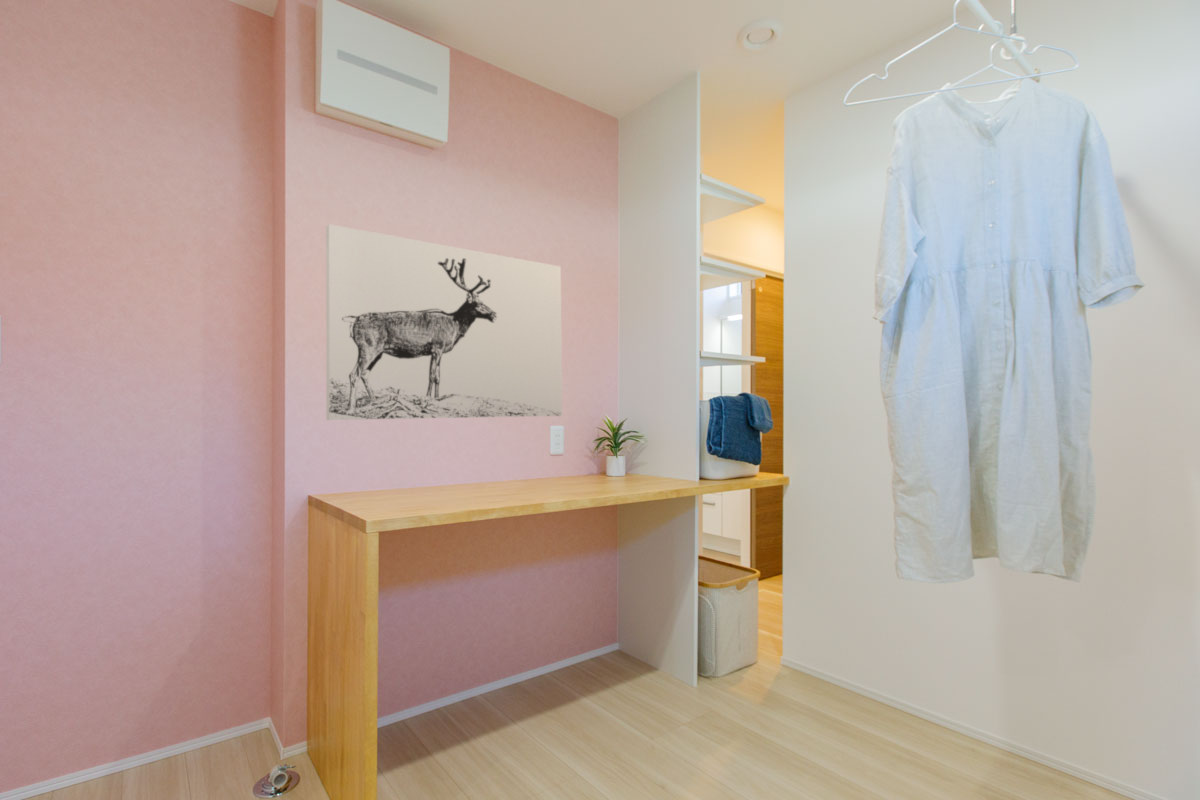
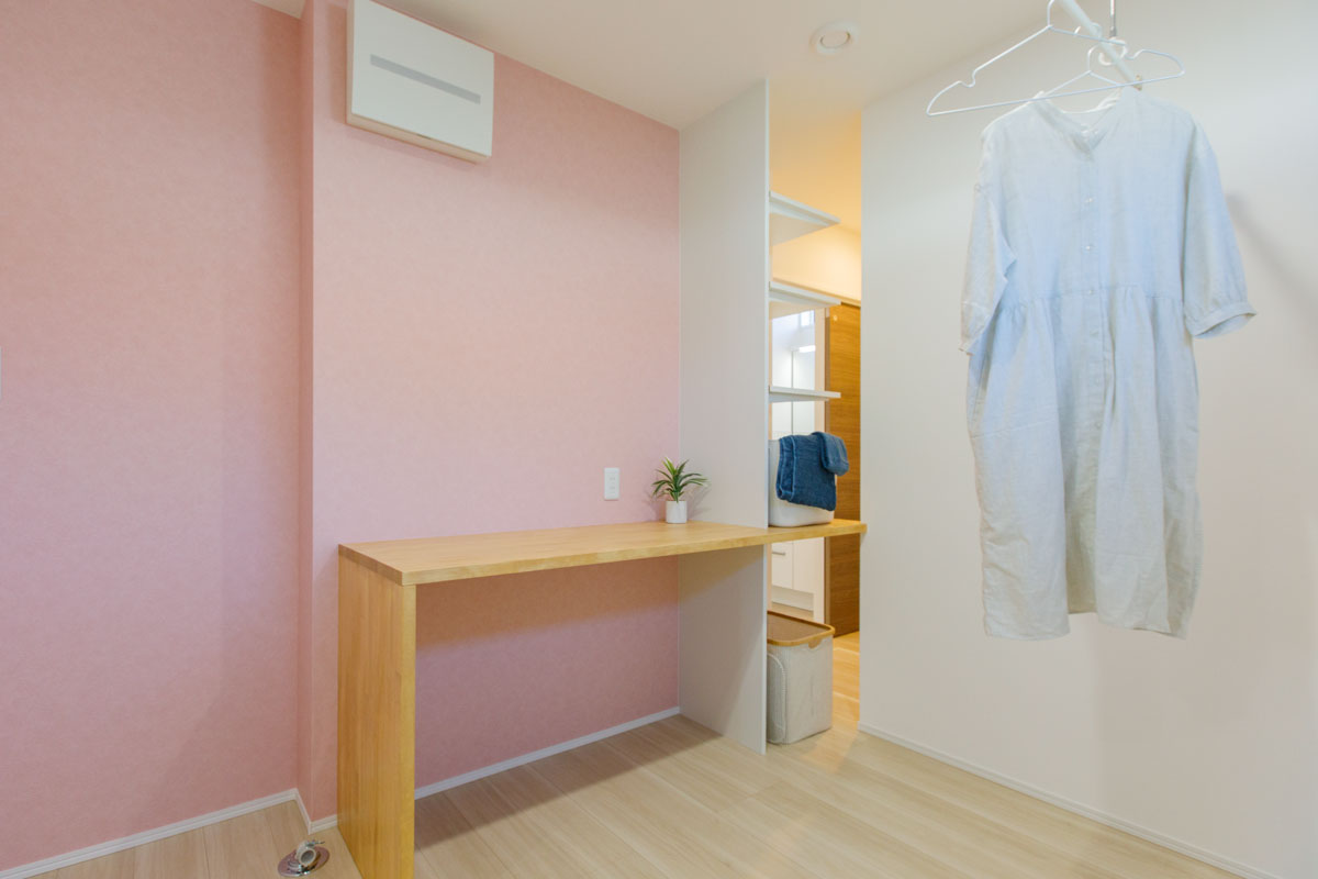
- wall art [325,223,563,421]
